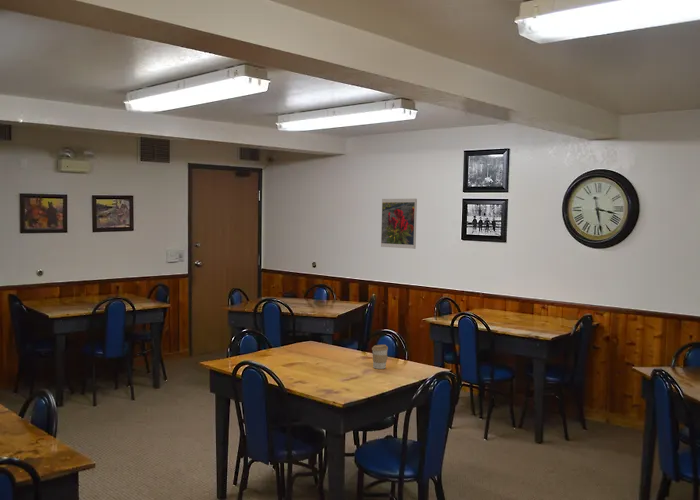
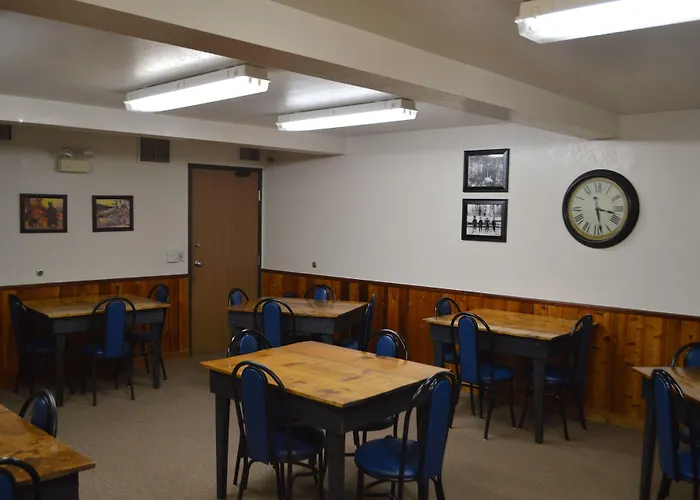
- coffee cup [371,344,389,370]
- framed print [380,198,418,250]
